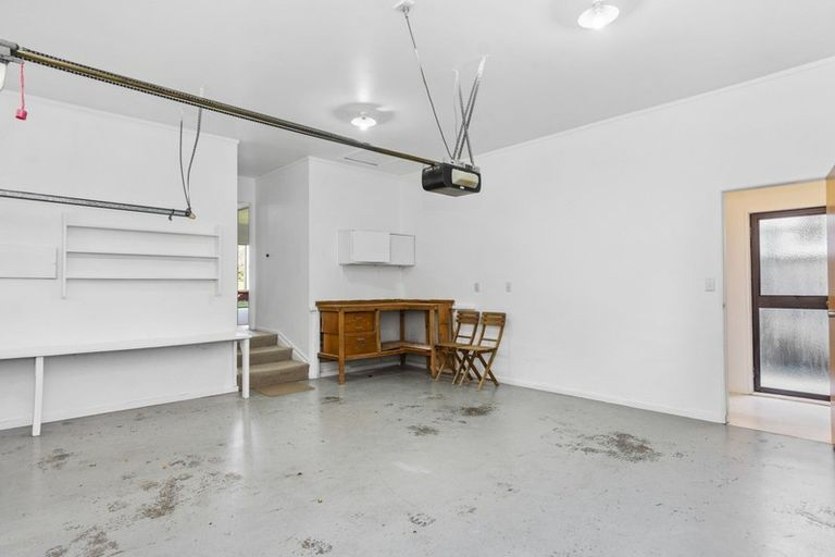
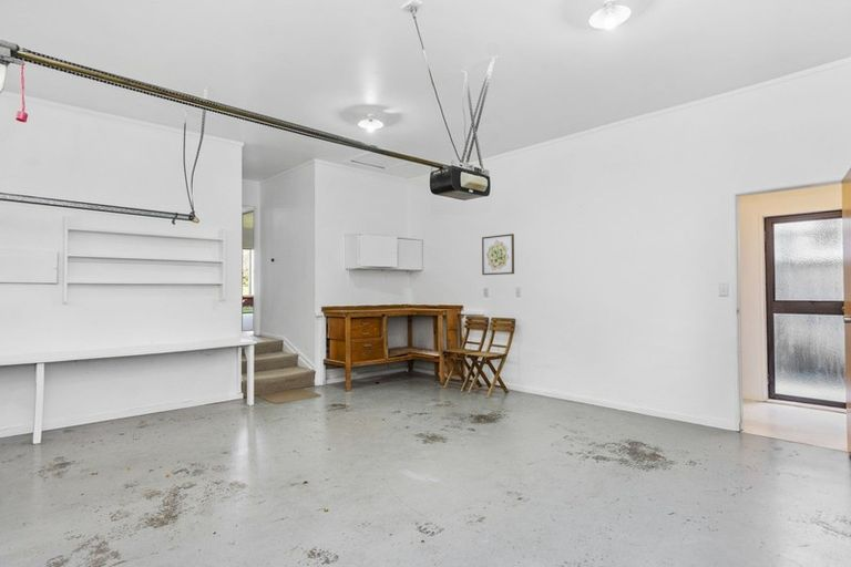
+ wall art [481,233,515,276]
